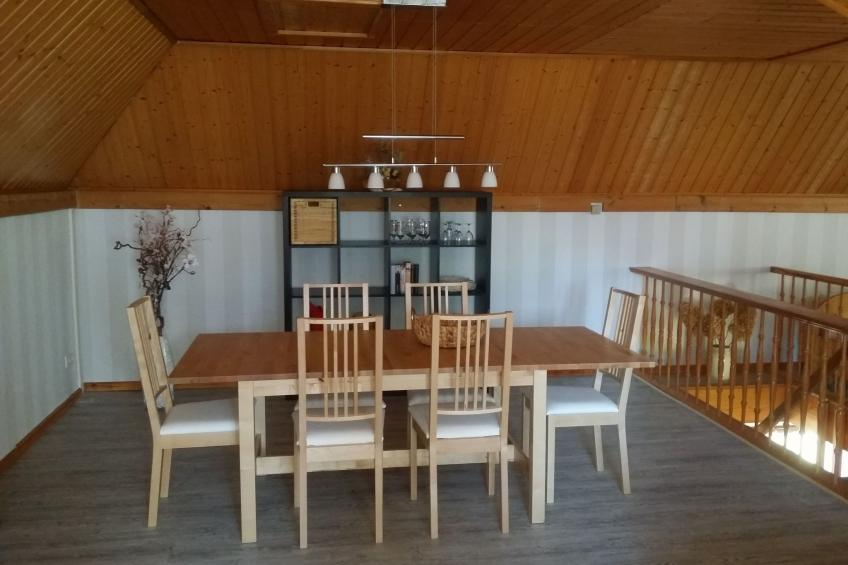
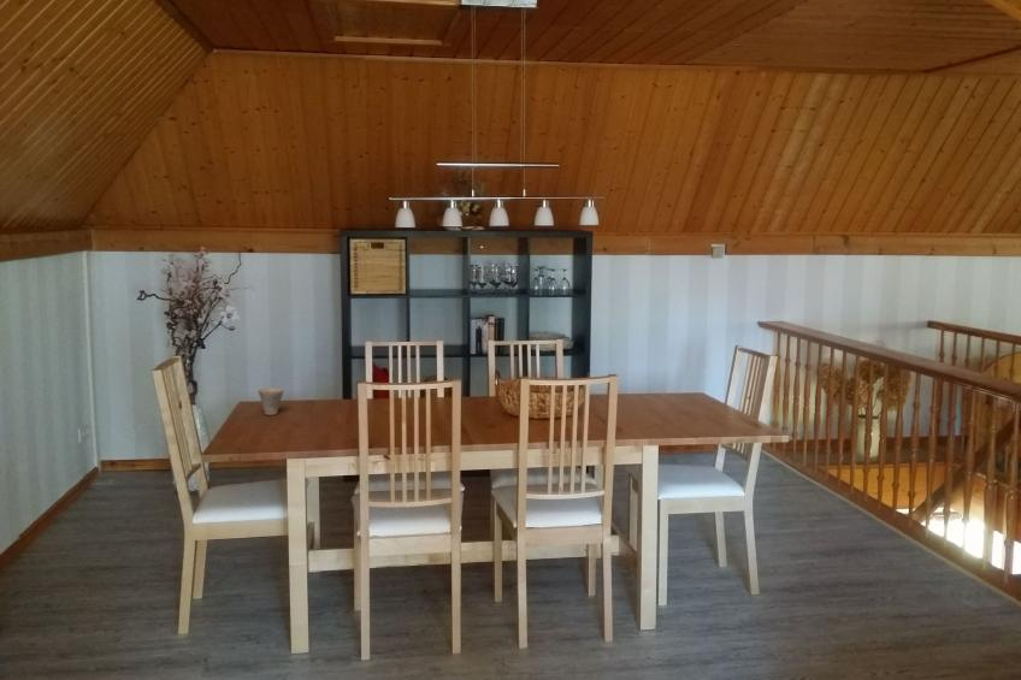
+ cup [258,386,285,416]
